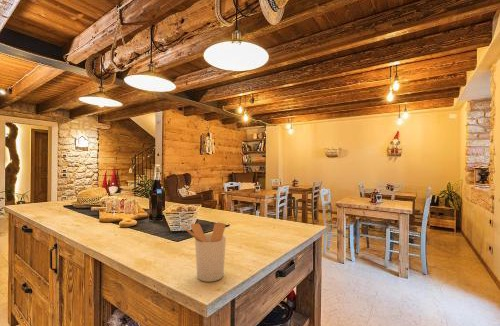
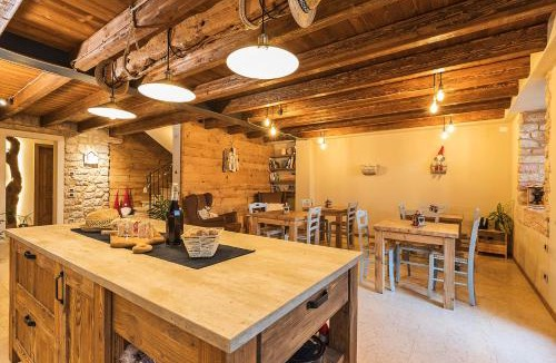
- utensil holder [181,221,227,283]
